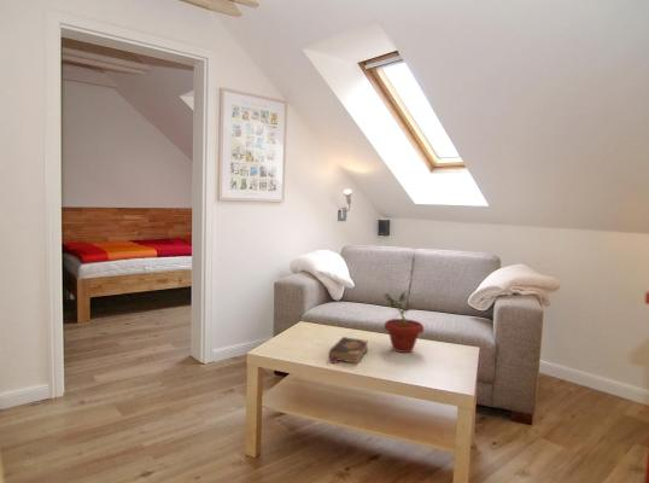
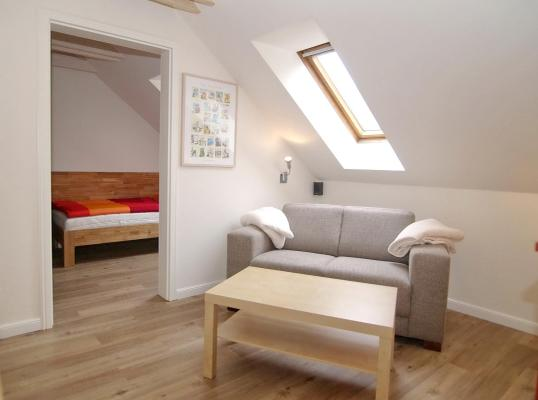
- book [328,336,369,365]
- potted plant [382,289,425,354]
